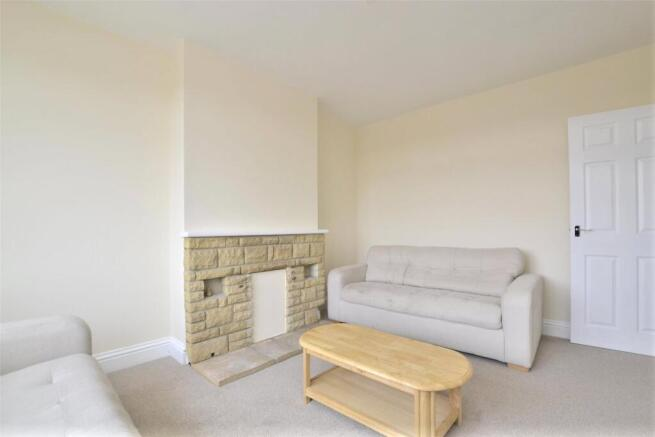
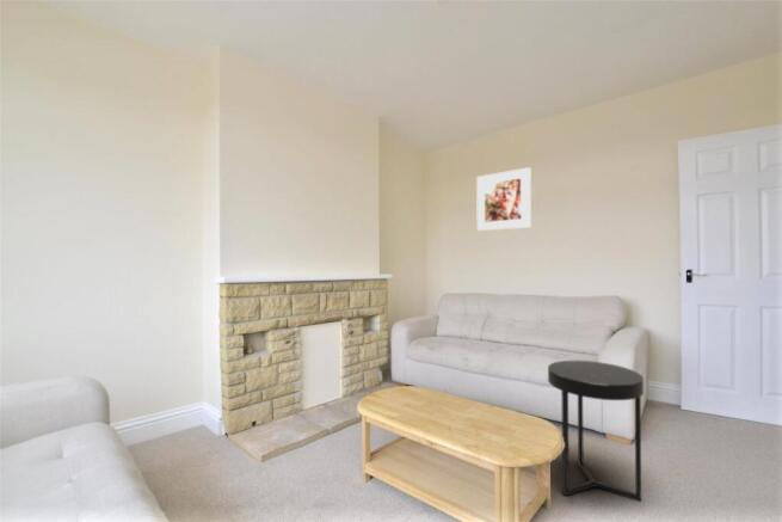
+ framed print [475,166,532,232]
+ side table [547,360,645,503]
